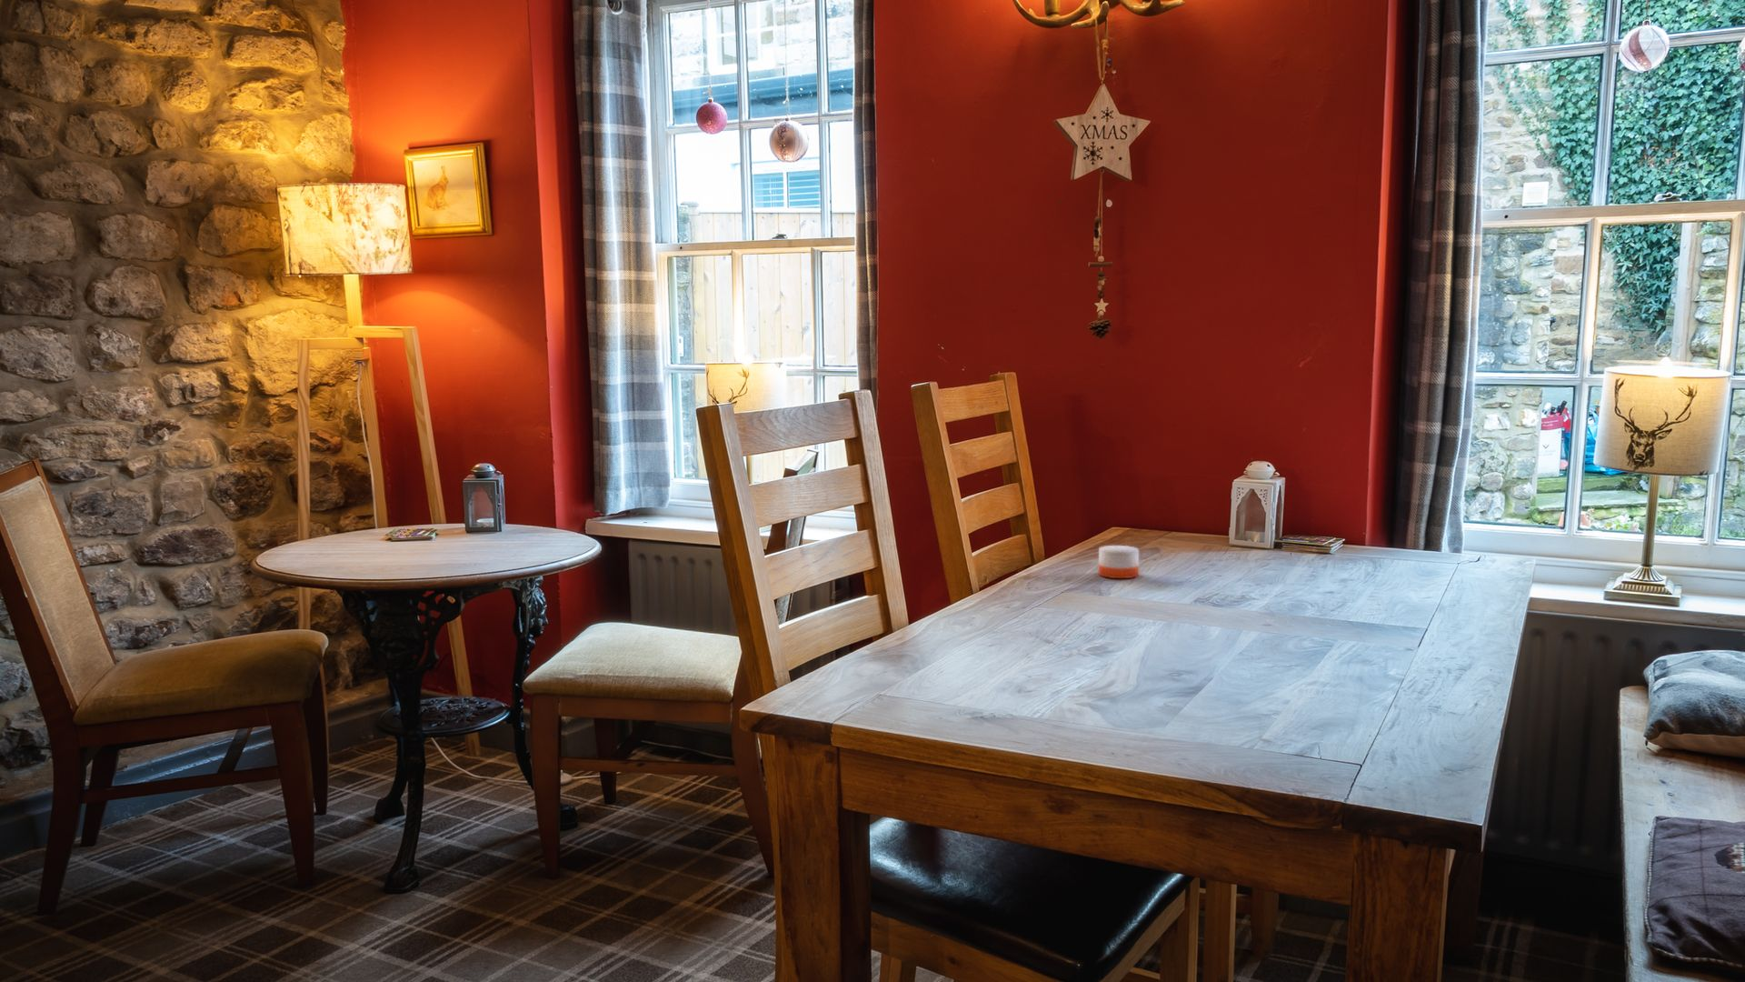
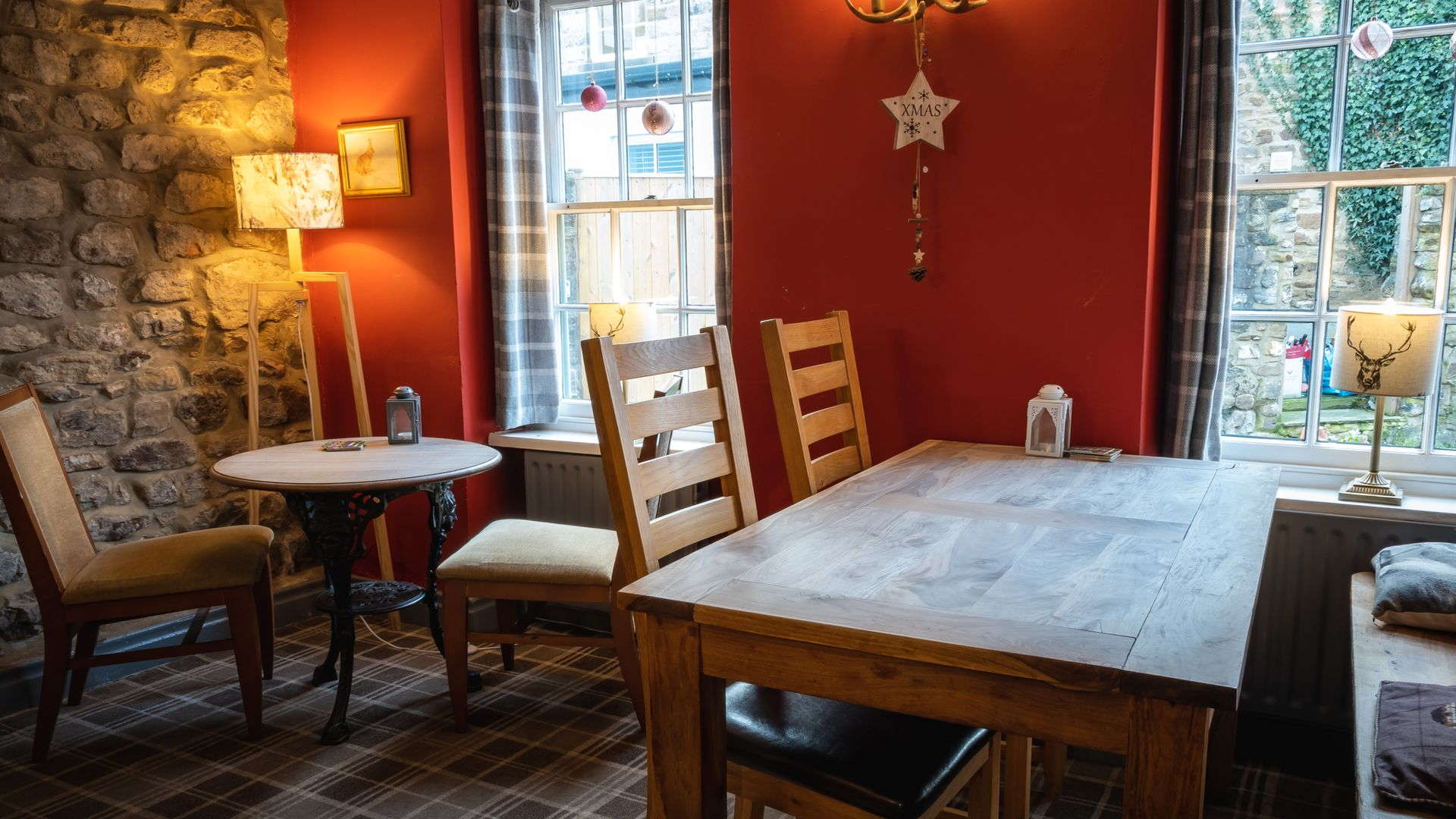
- candle [1098,544,1140,579]
